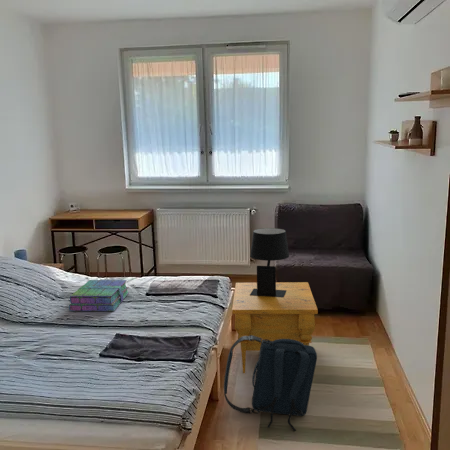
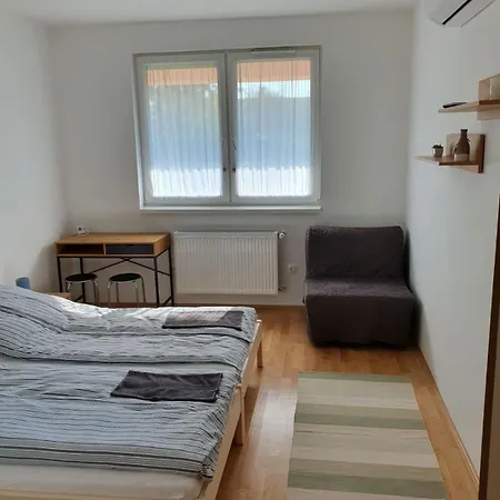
- nightstand [231,281,319,374]
- table lamp [249,227,290,297]
- backpack [223,335,318,432]
- stack of books [68,279,130,312]
